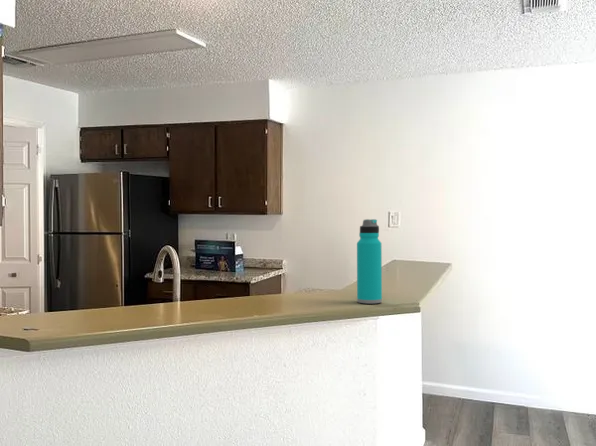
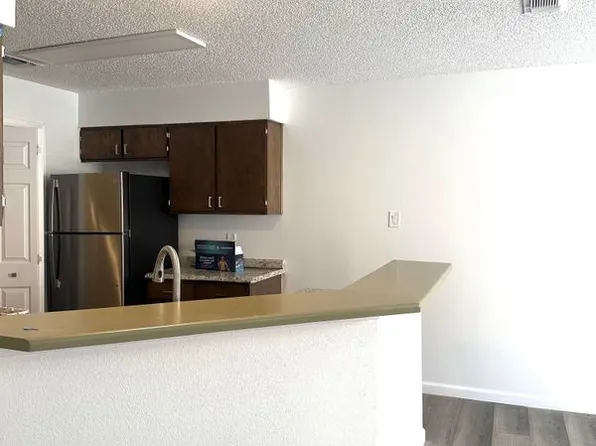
- water bottle [356,218,383,305]
